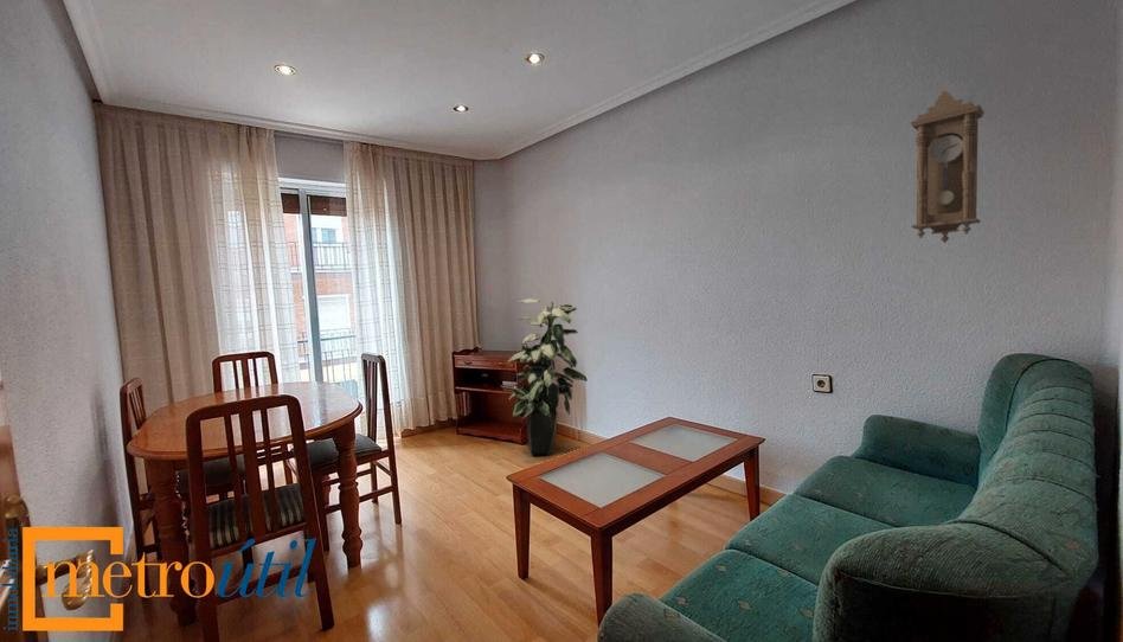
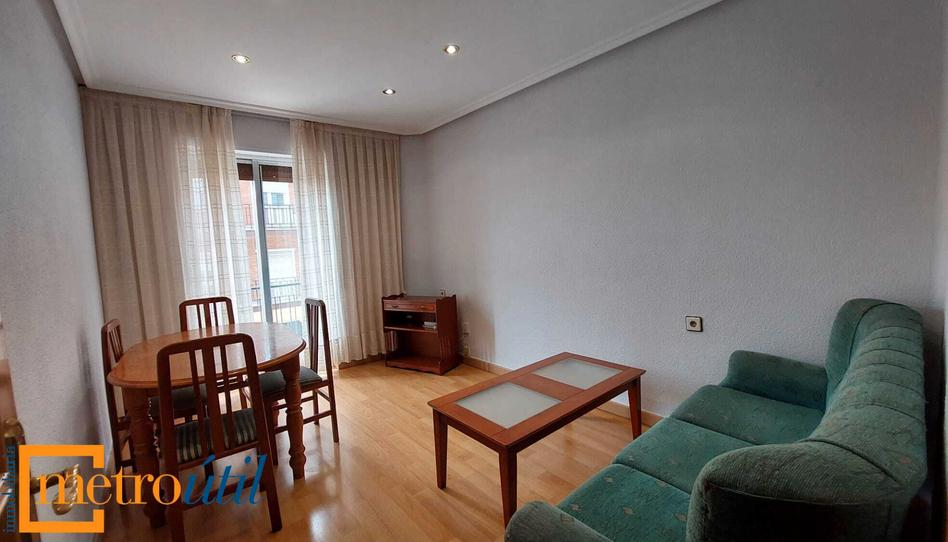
- pendulum clock [909,90,986,244]
- indoor plant [507,297,589,456]
